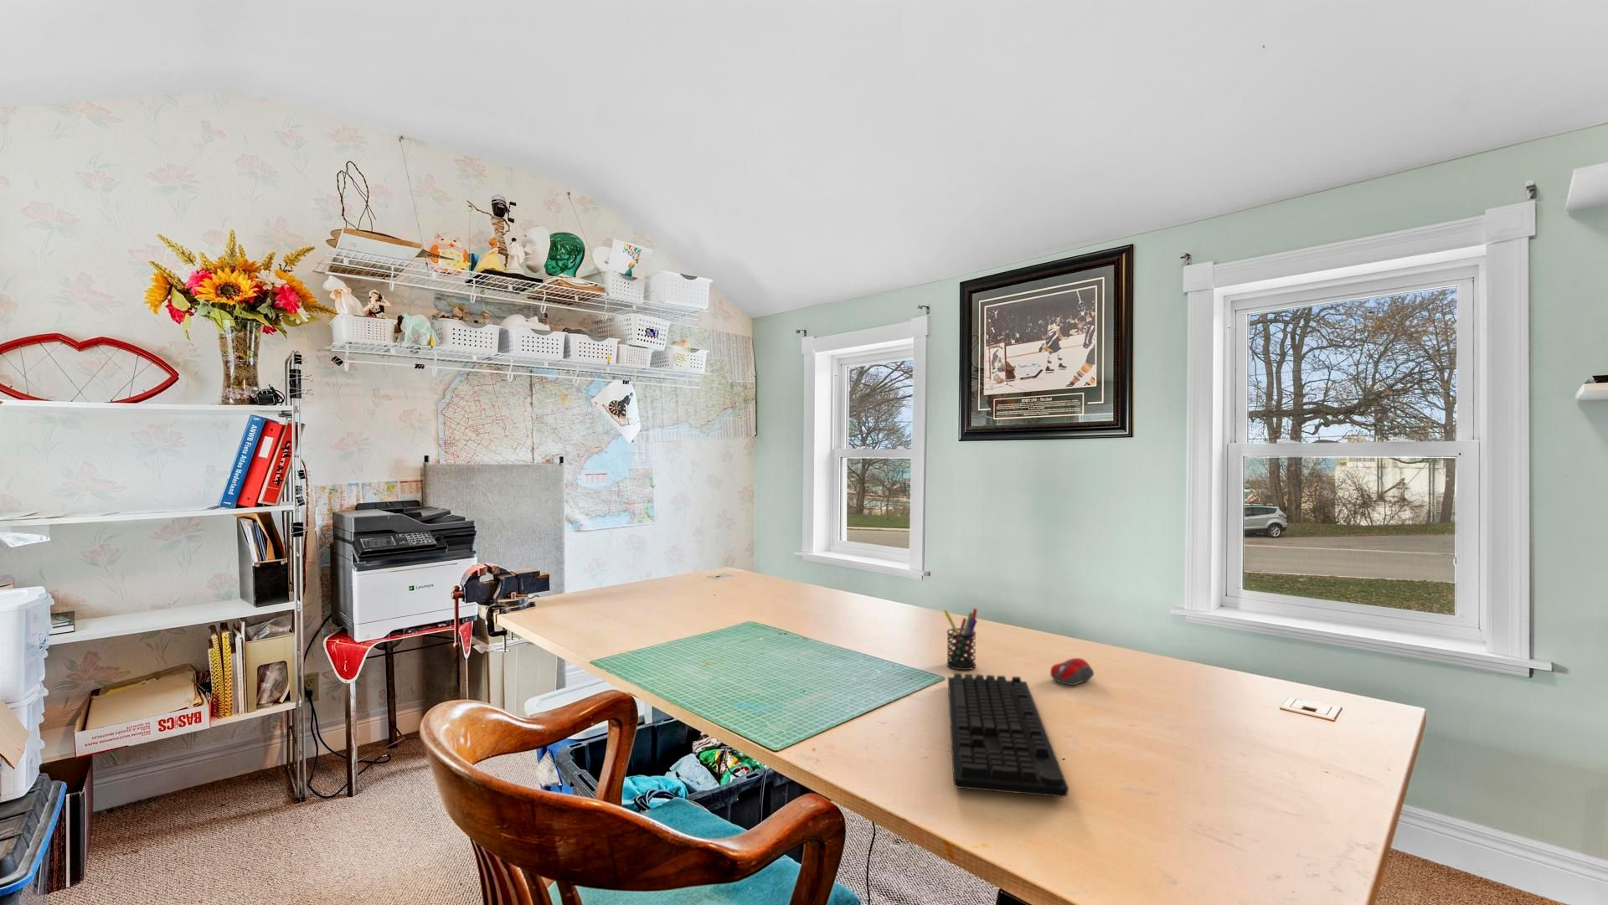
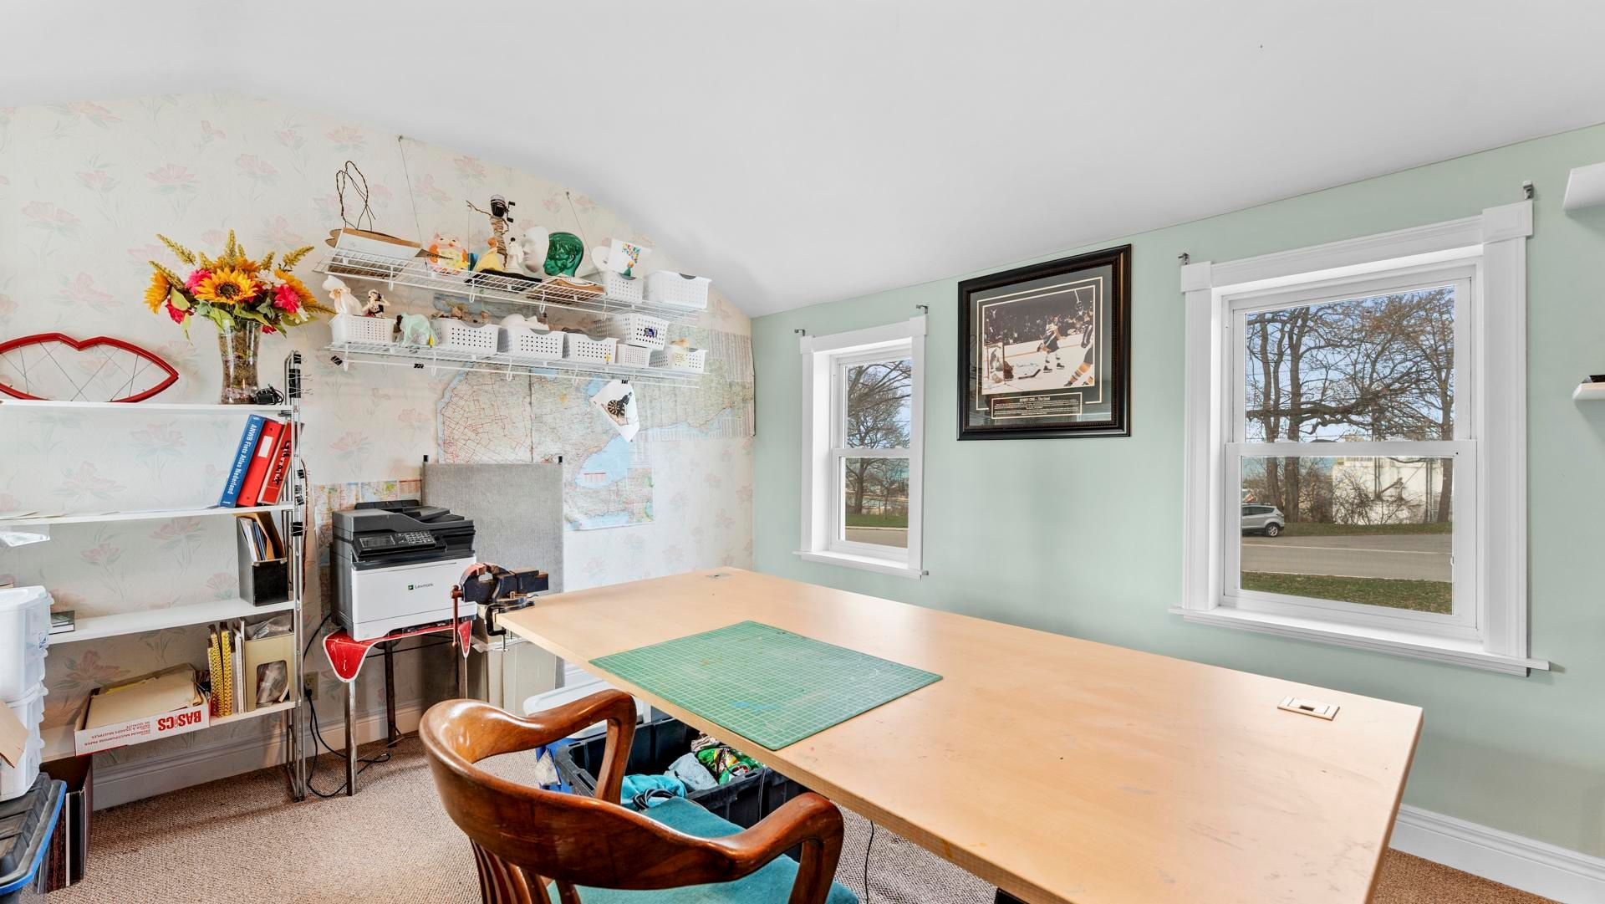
- keyboard [948,672,1069,798]
- pen holder [943,608,978,671]
- computer mouse [1049,657,1094,685]
